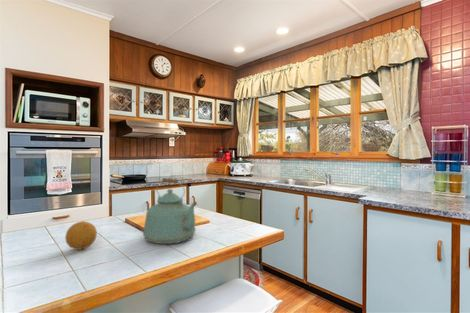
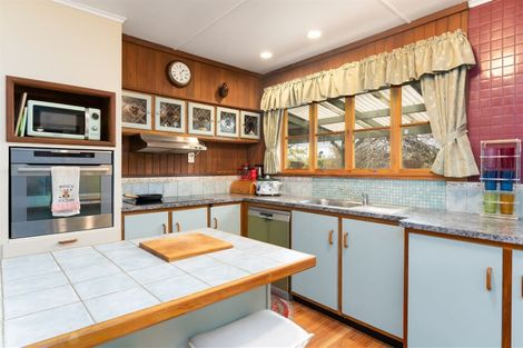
- fruit [64,220,98,251]
- kettle [142,177,198,245]
